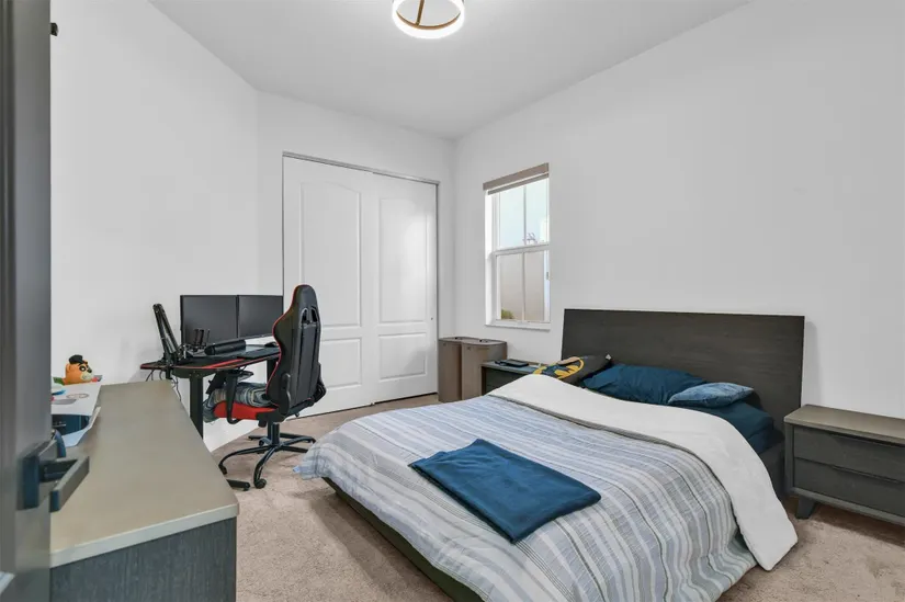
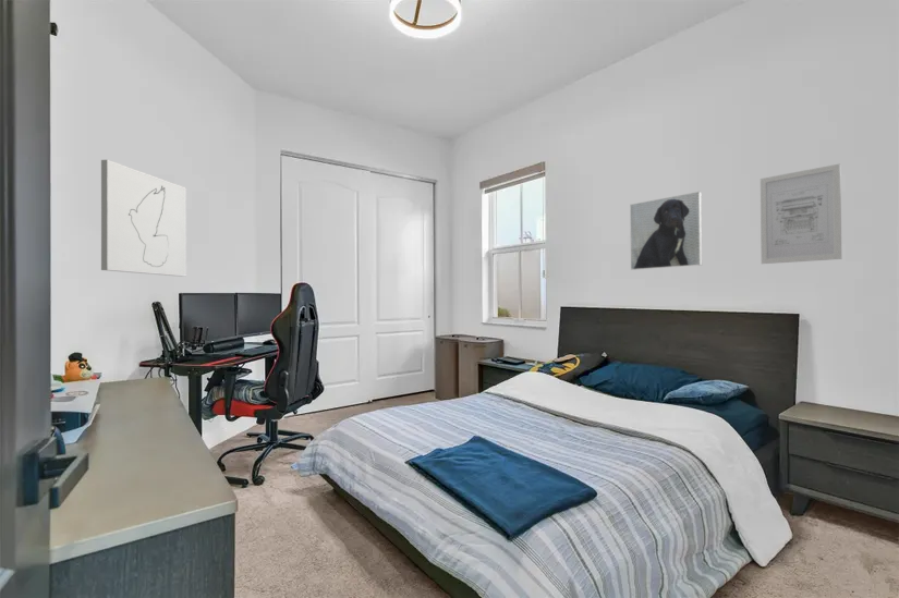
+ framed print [629,191,703,271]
+ wall art [760,162,842,265]
+ wall art [100,159,187,278]
